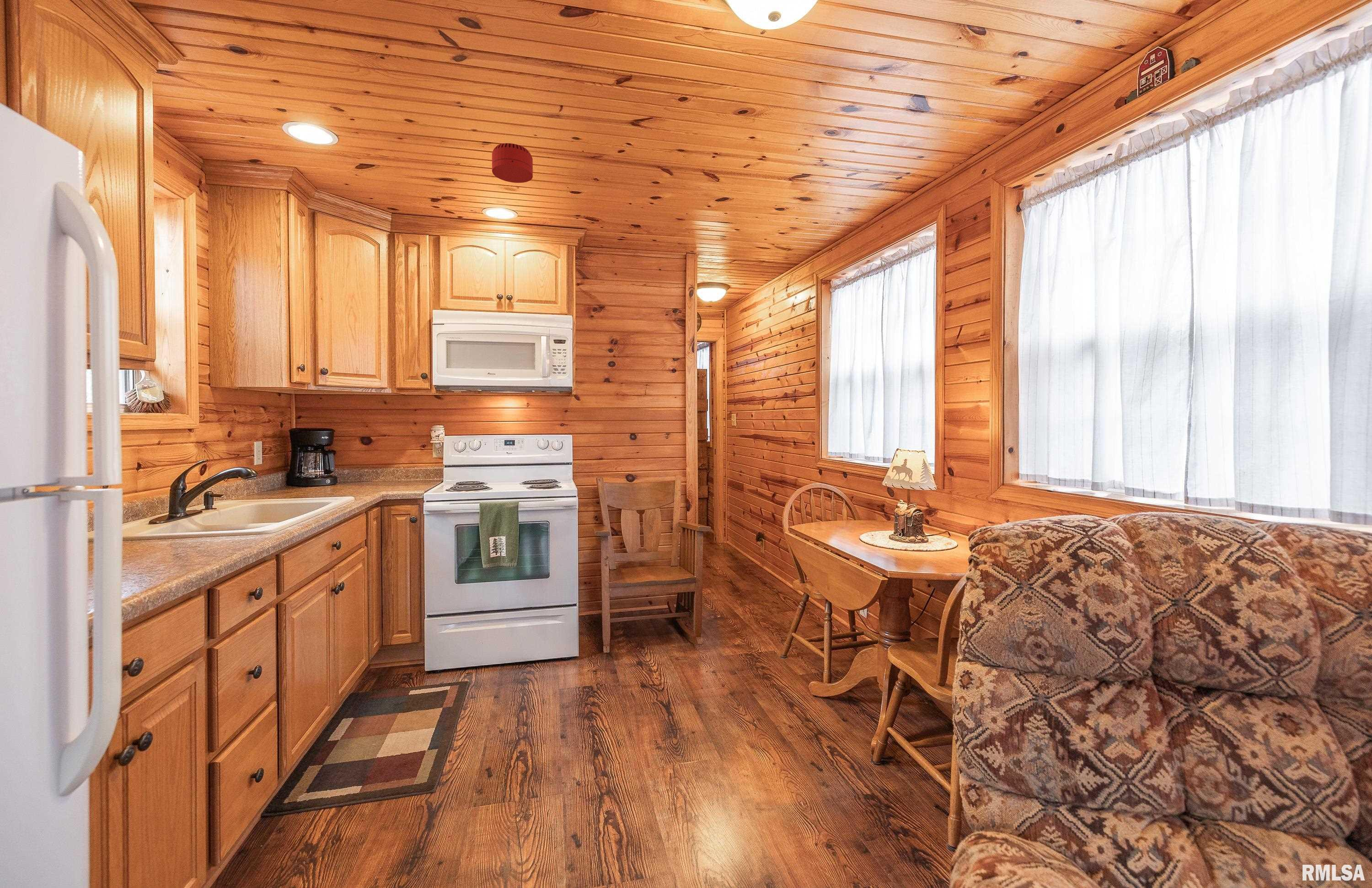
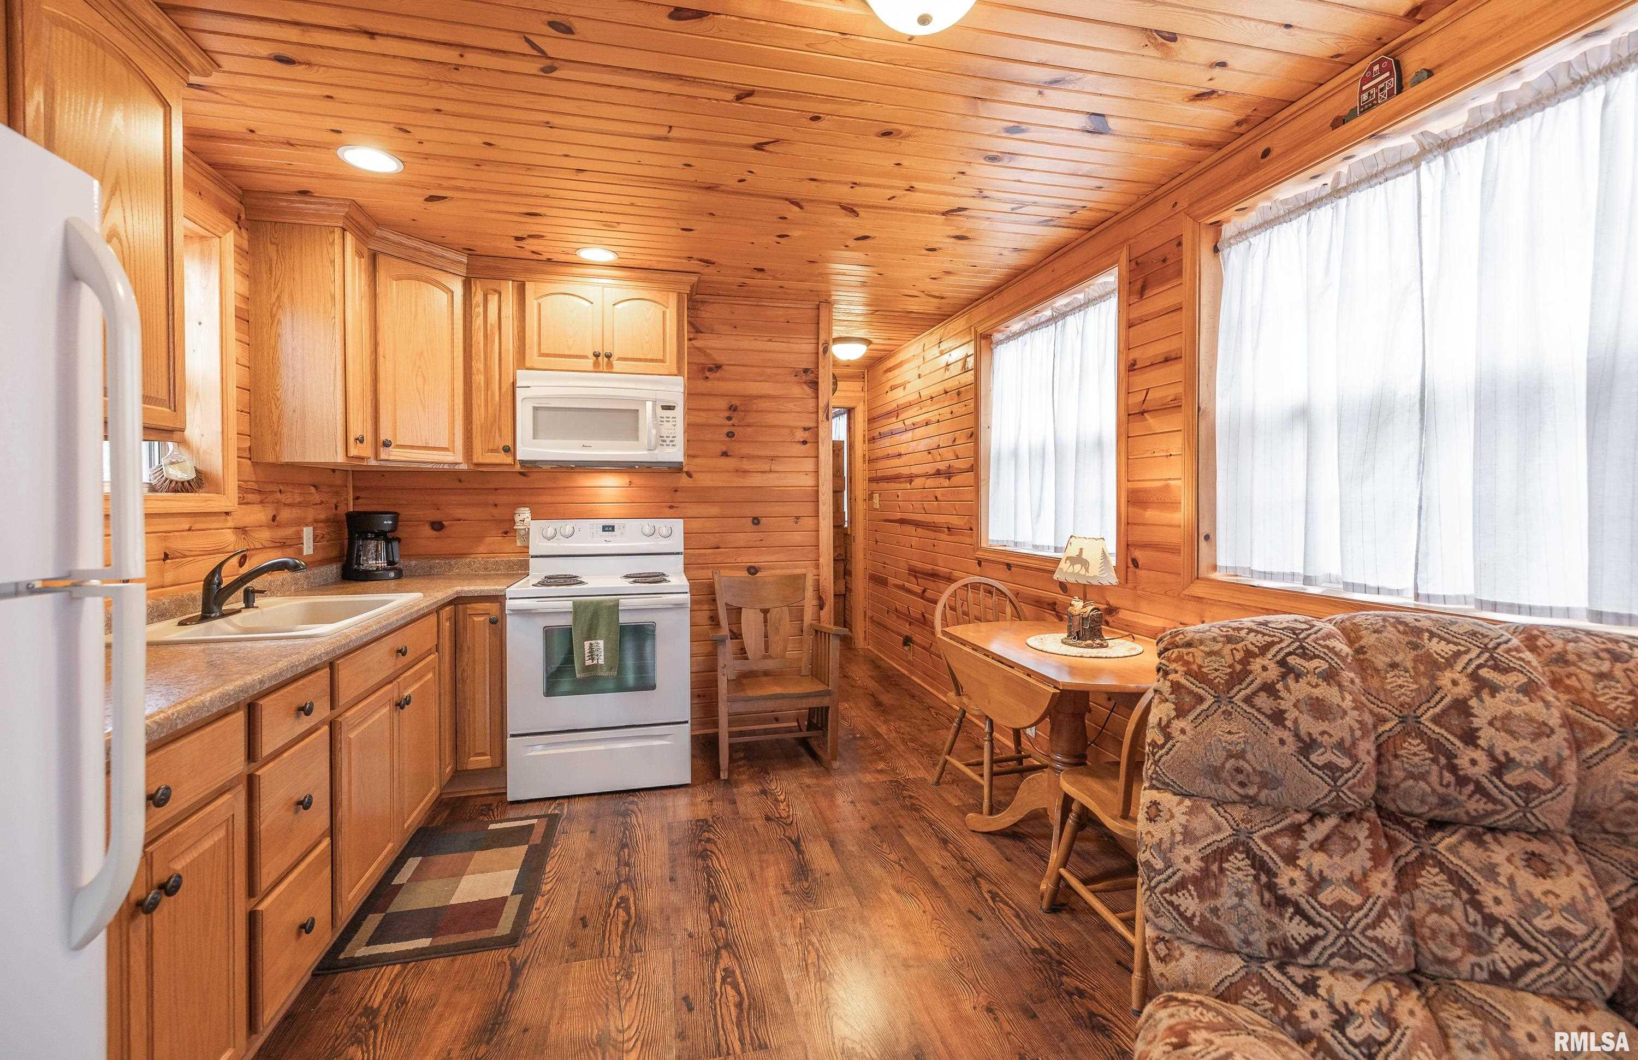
- smoke detector [492,143,533,183]
